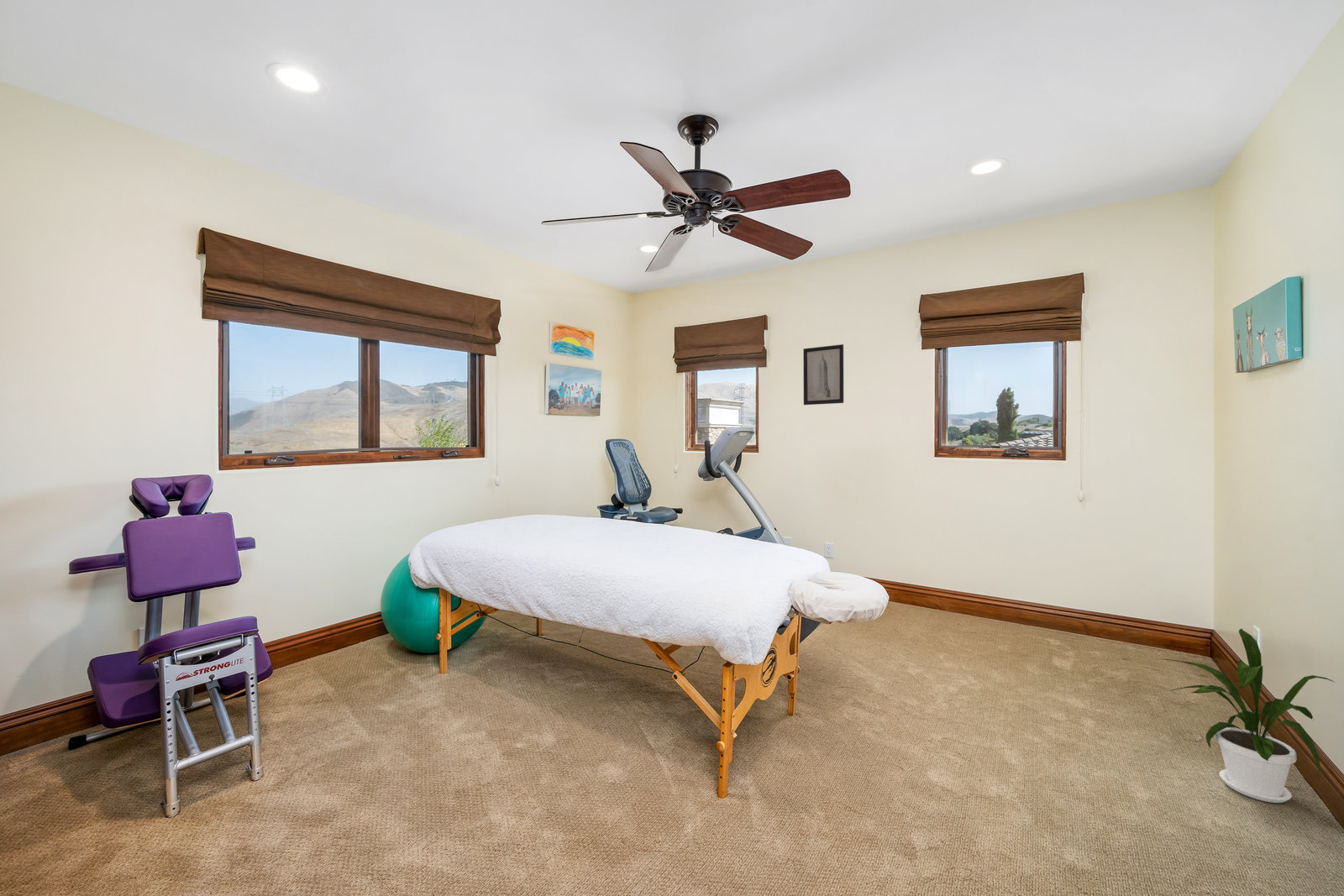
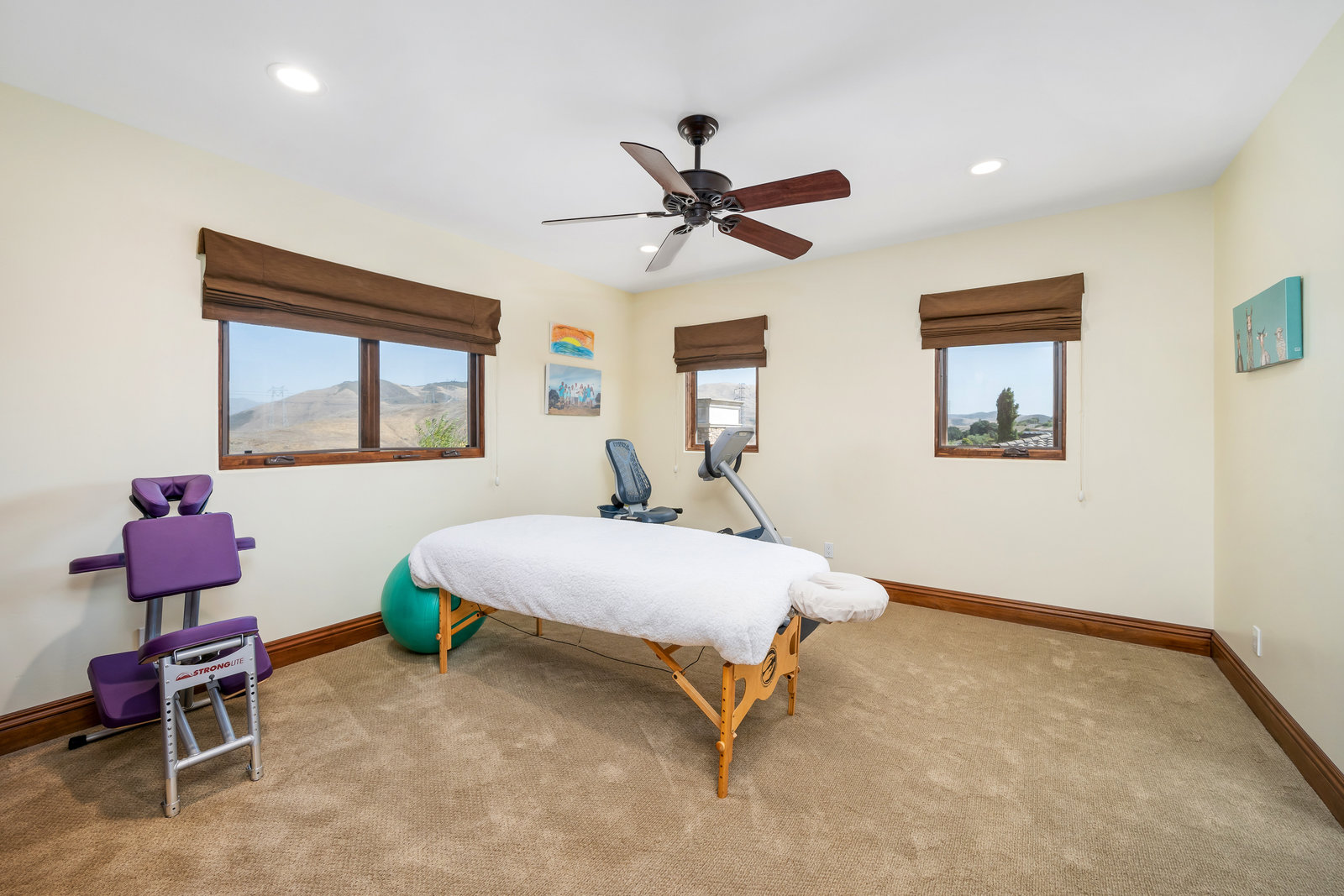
- wall art [802,343,844,406]
- house plant [1163,628,1336,804]
